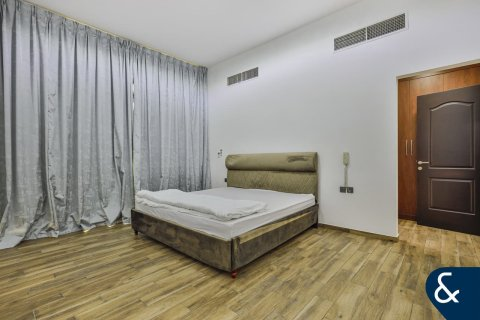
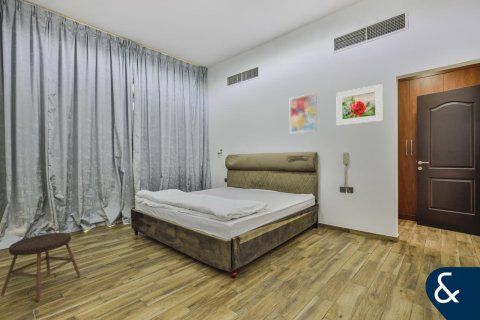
+ stool [0,232,82,302]
+ wall art [289,92,318,134]
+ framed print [335,83,383,126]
